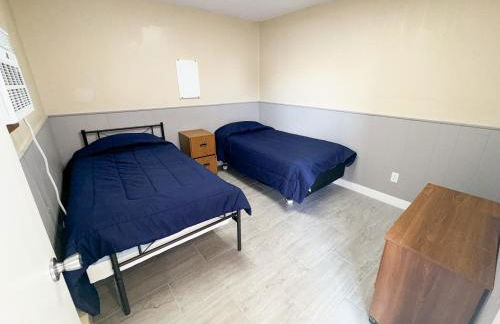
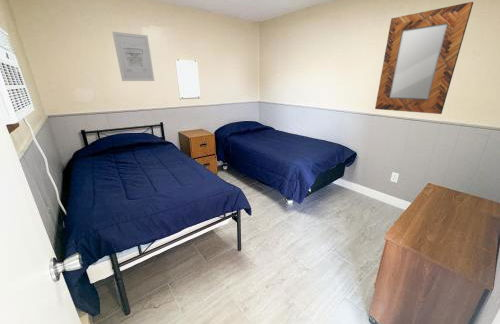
+ wall art [111,31,155,82]
+ home mirror [374,1,474,115]
